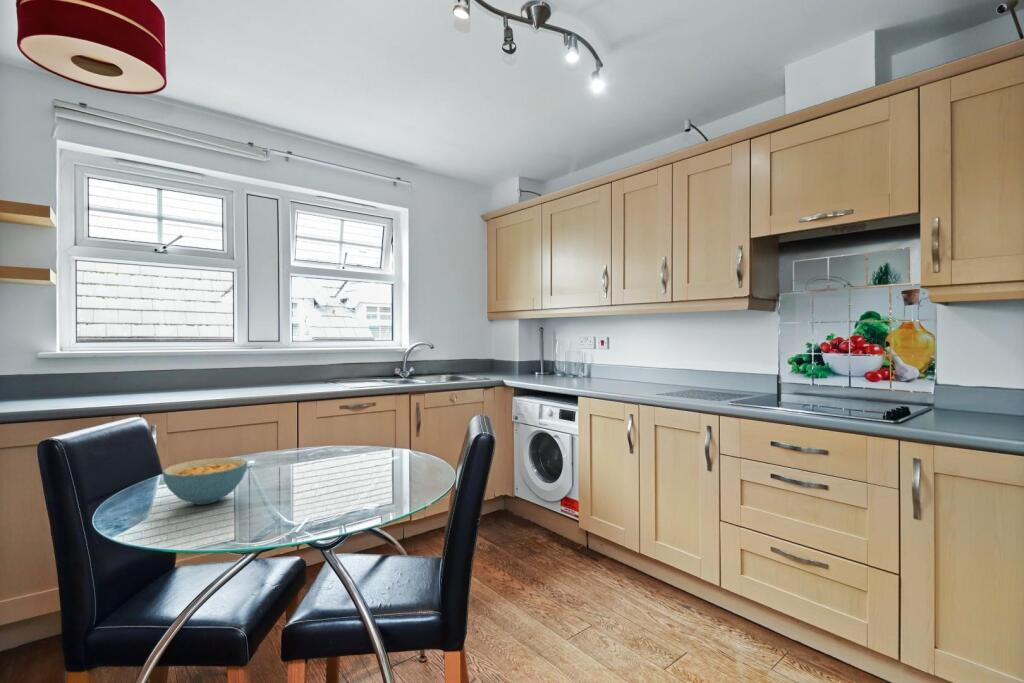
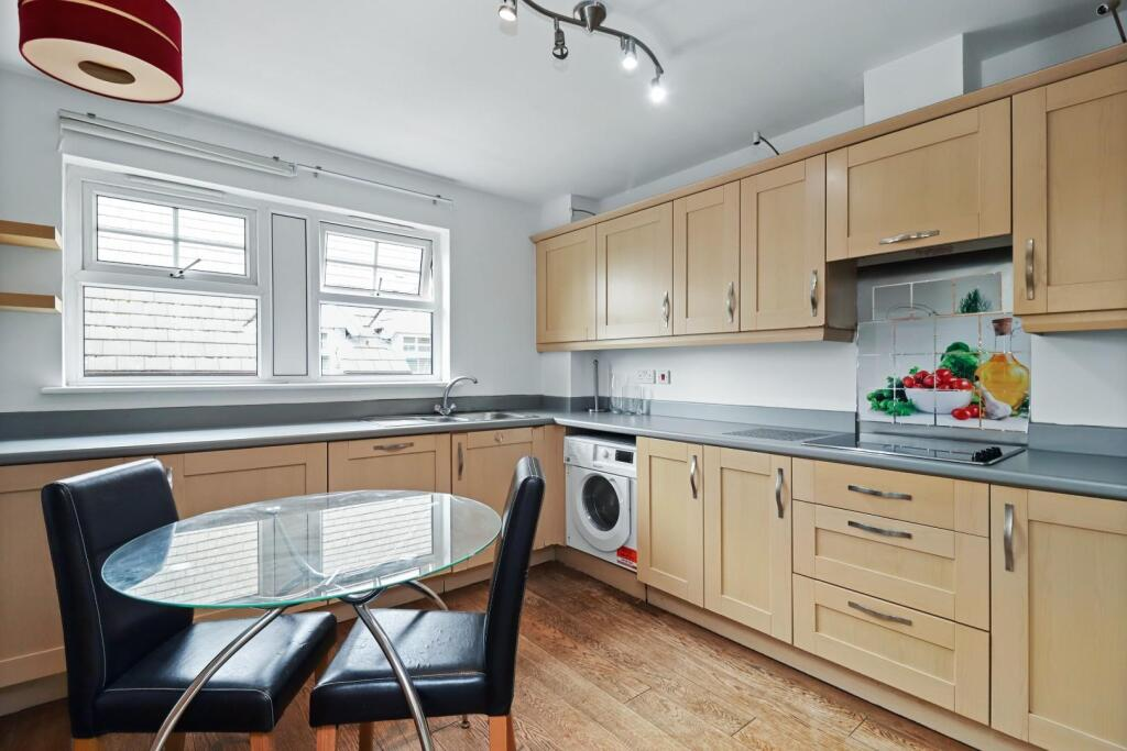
- cereal bowl [161,457,248,506]
